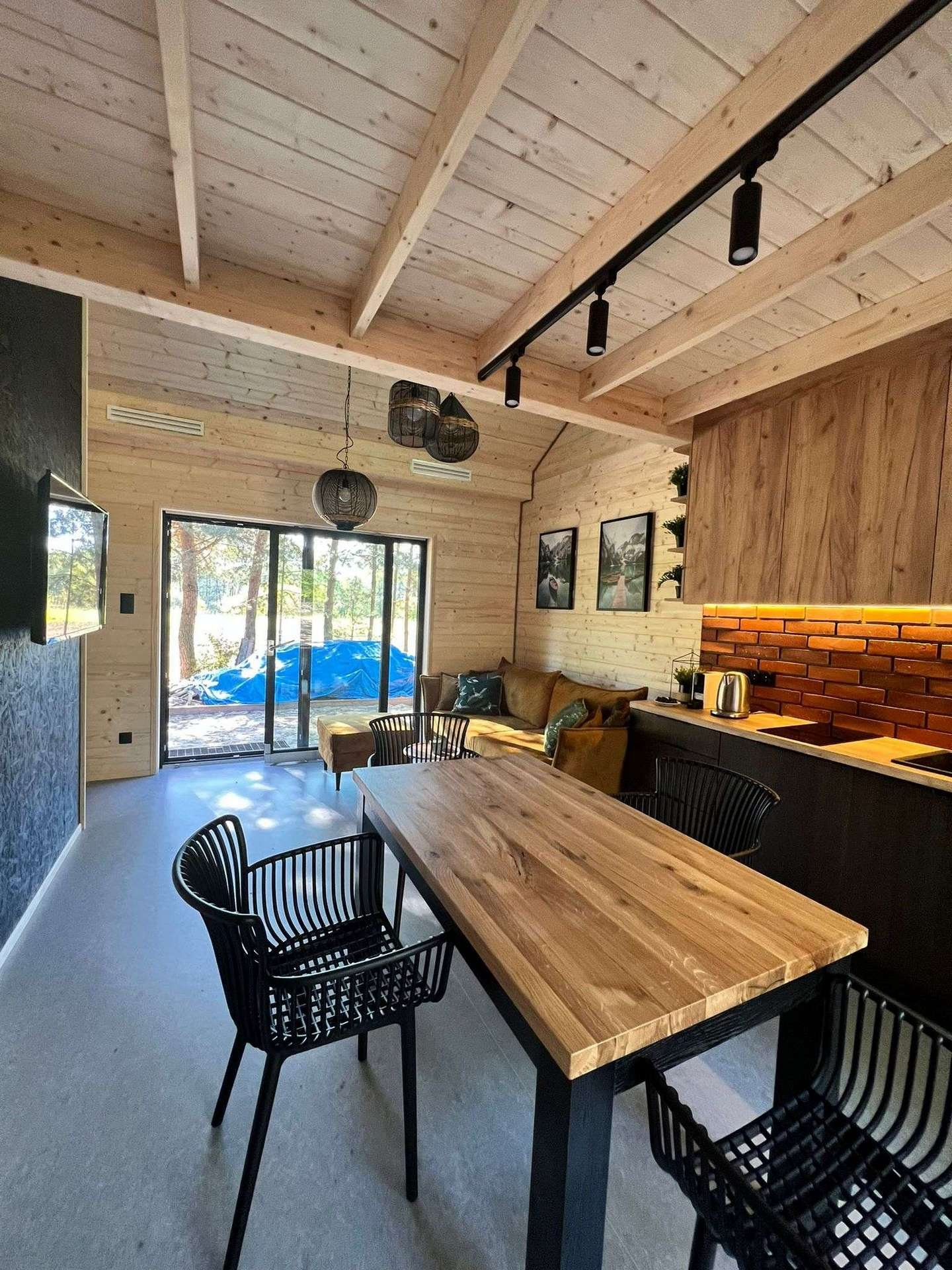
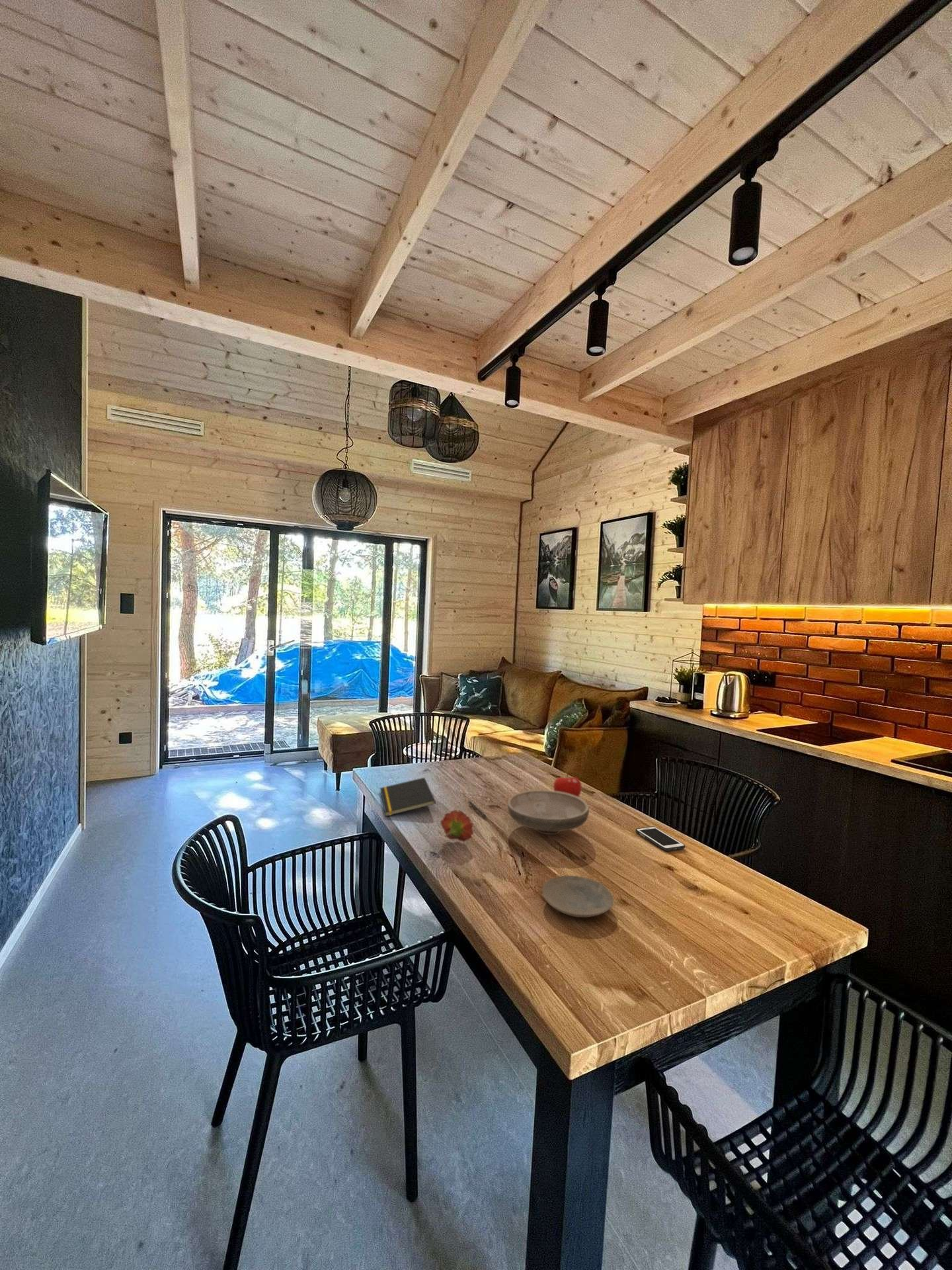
+ notepad [379,777,436,817]
+ fruit [553,772,582,797]
+ plate [541,874,614,918]
+ cell phone [635,825,686,851]
+ pen [467,800,487,819]
+ flower [440,810,474,842]
+ bowl [507,789,590,835]
